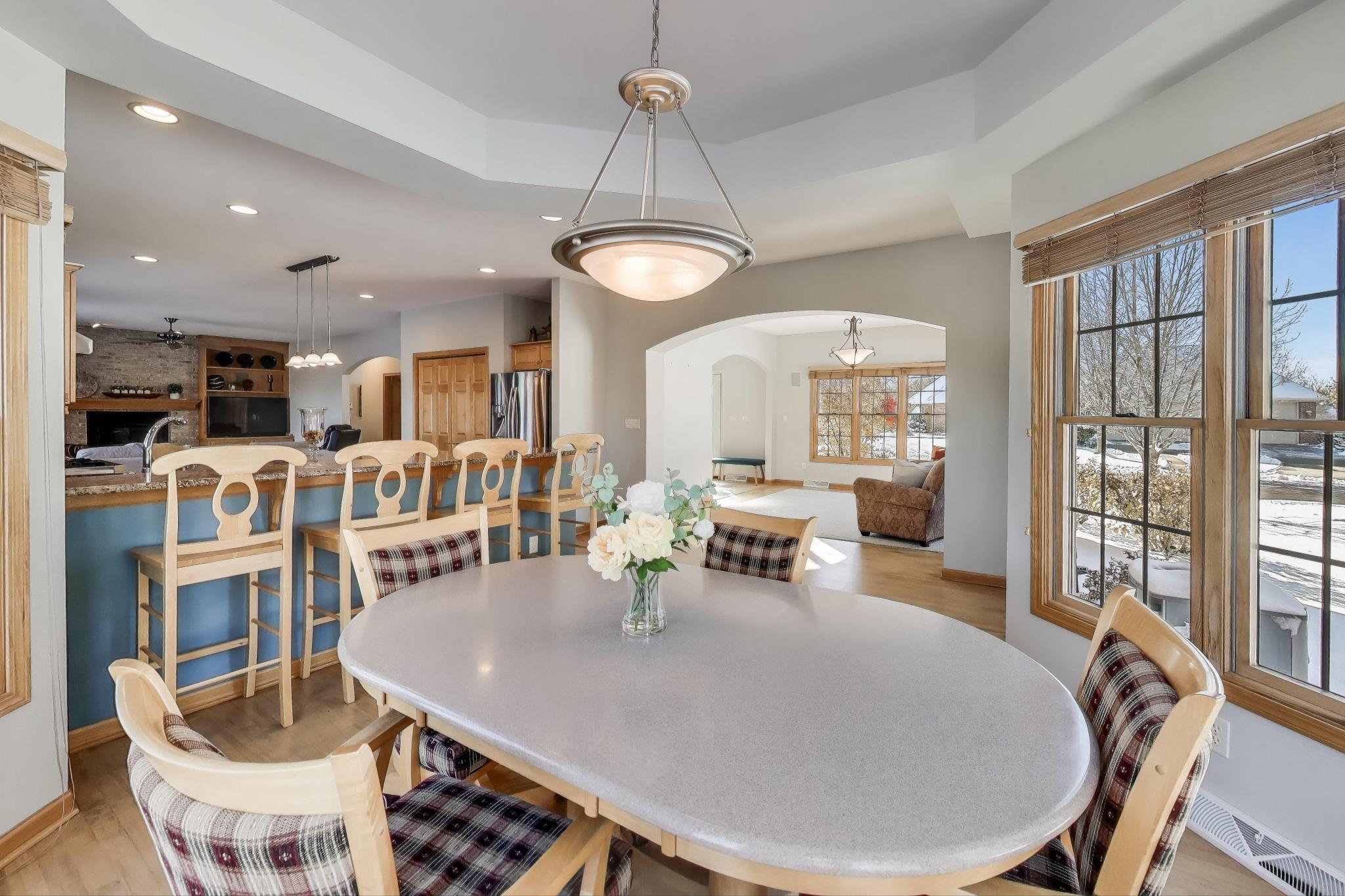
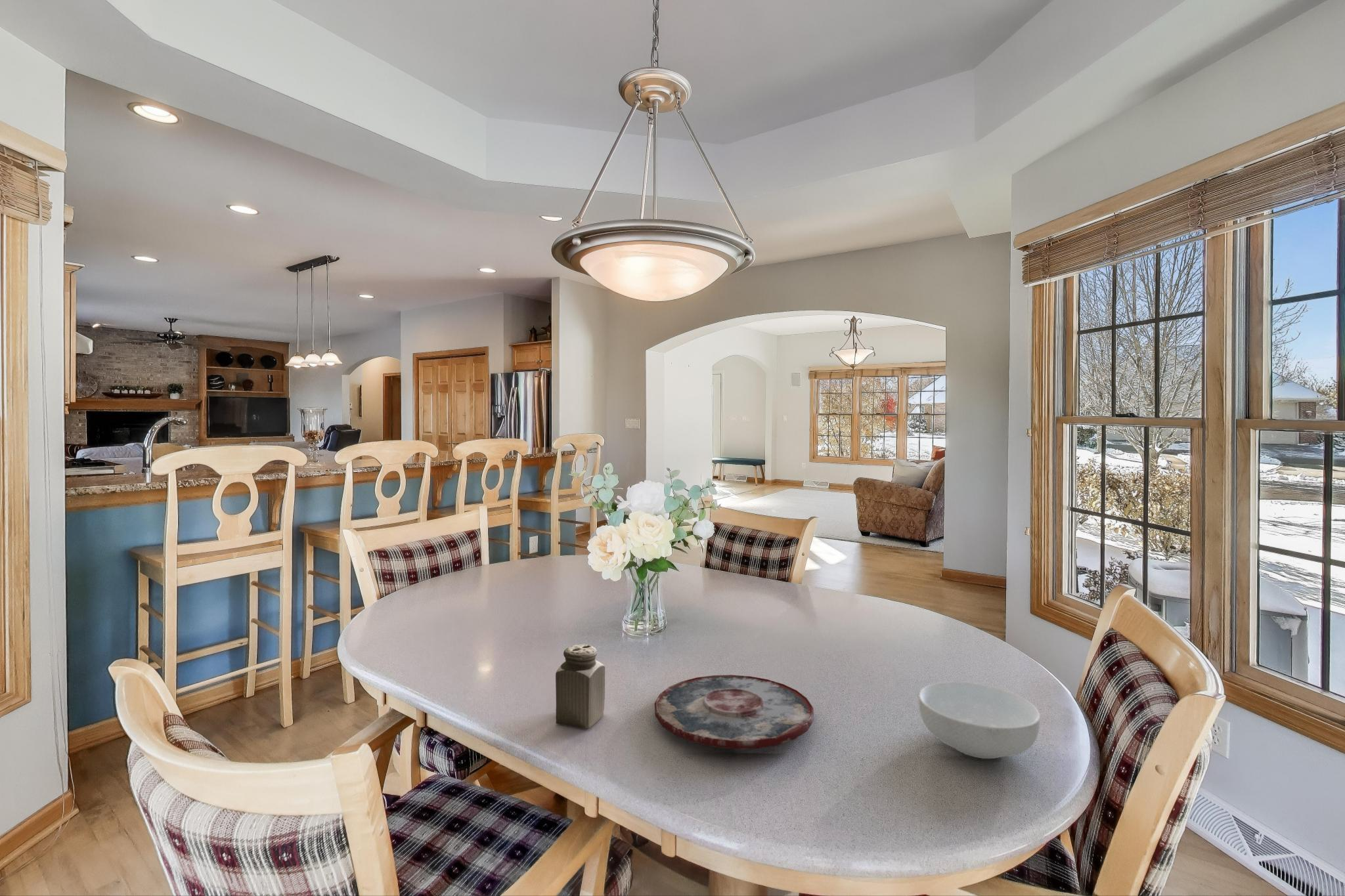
+ salt shaker [555,644,606,729]
+ plate [654,674,814,750]
+ cereal bowl [918,681,1041,759]
